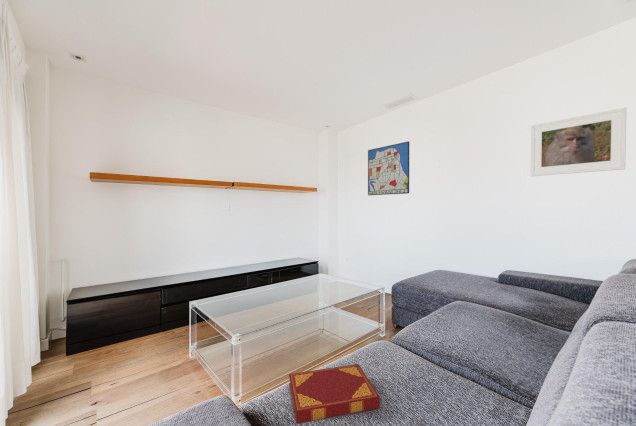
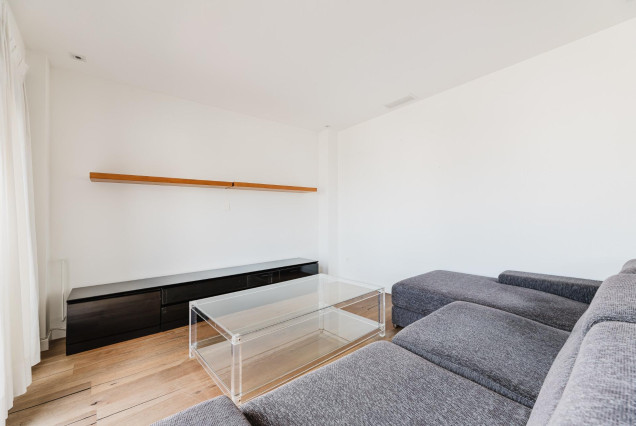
- hardback book [288,363,381,425]
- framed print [530,106,628,177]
- wall art [367,140,410,196]
